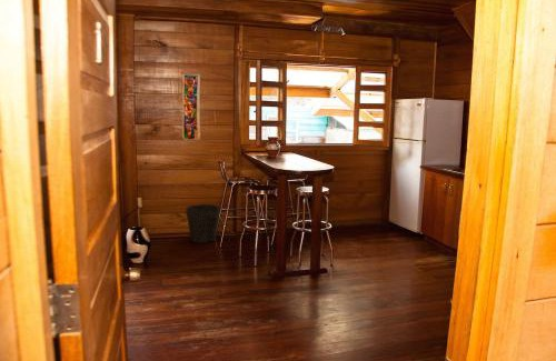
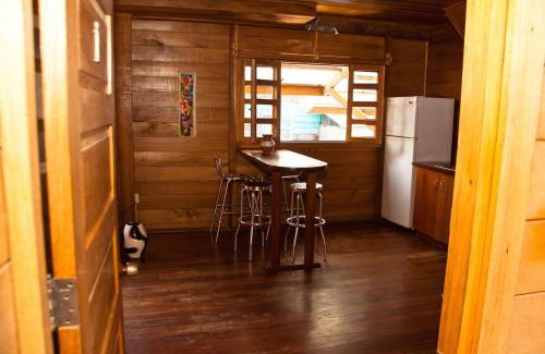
- waste bin [185,203,221,244]
